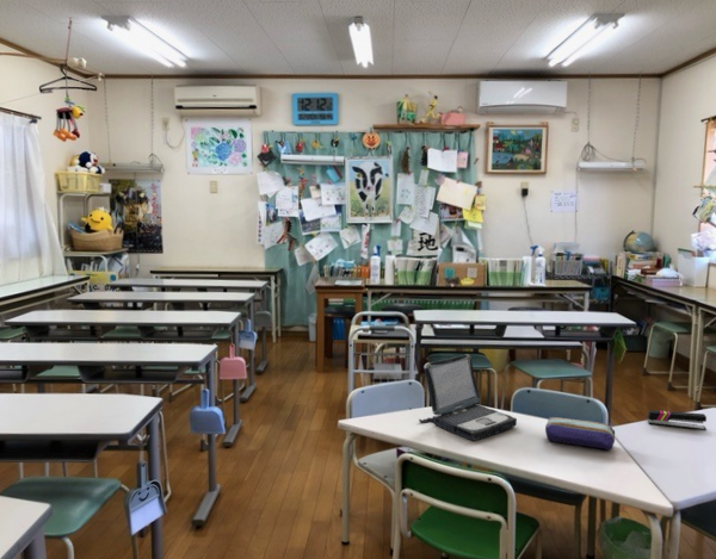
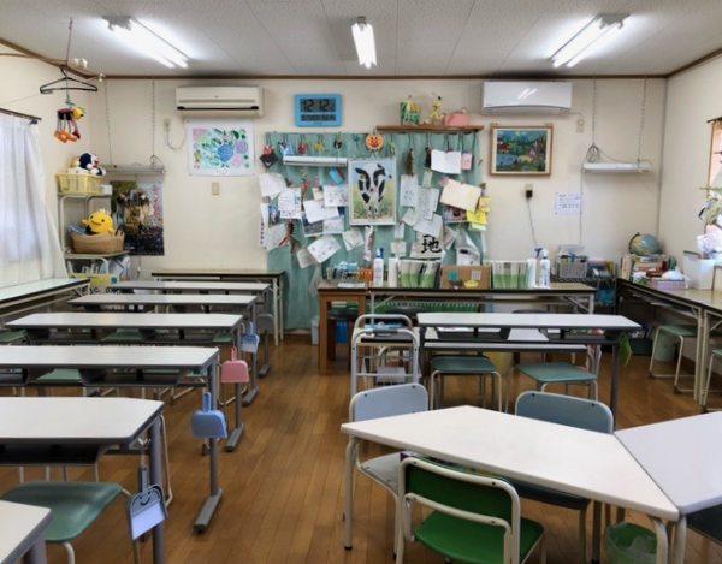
- stapler [647,409,708,431]
- laptop [418,353,518,442]
- pencil case [544,416,616,452]
